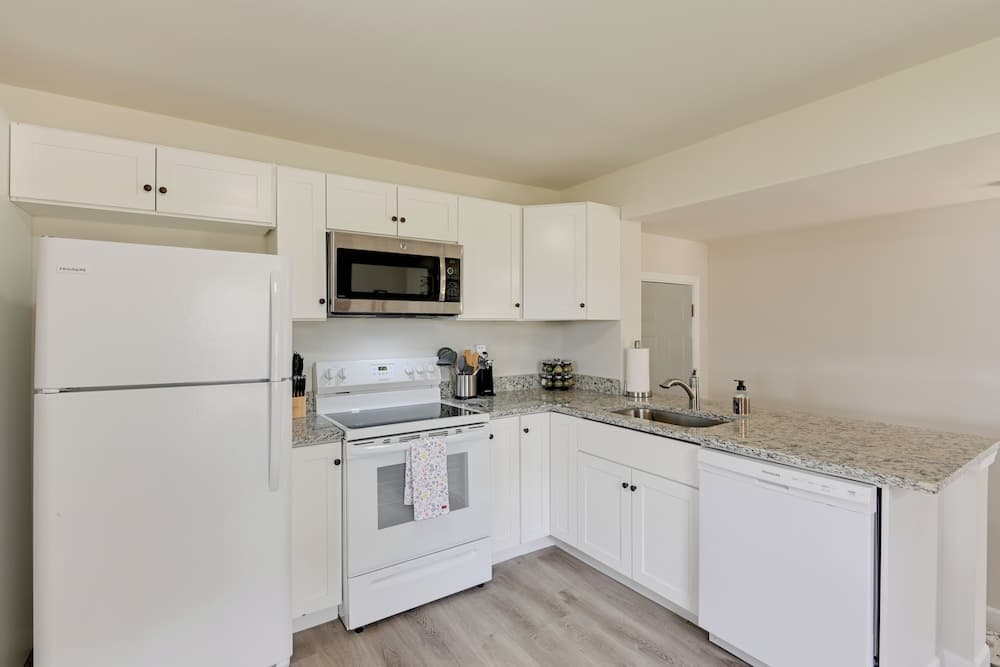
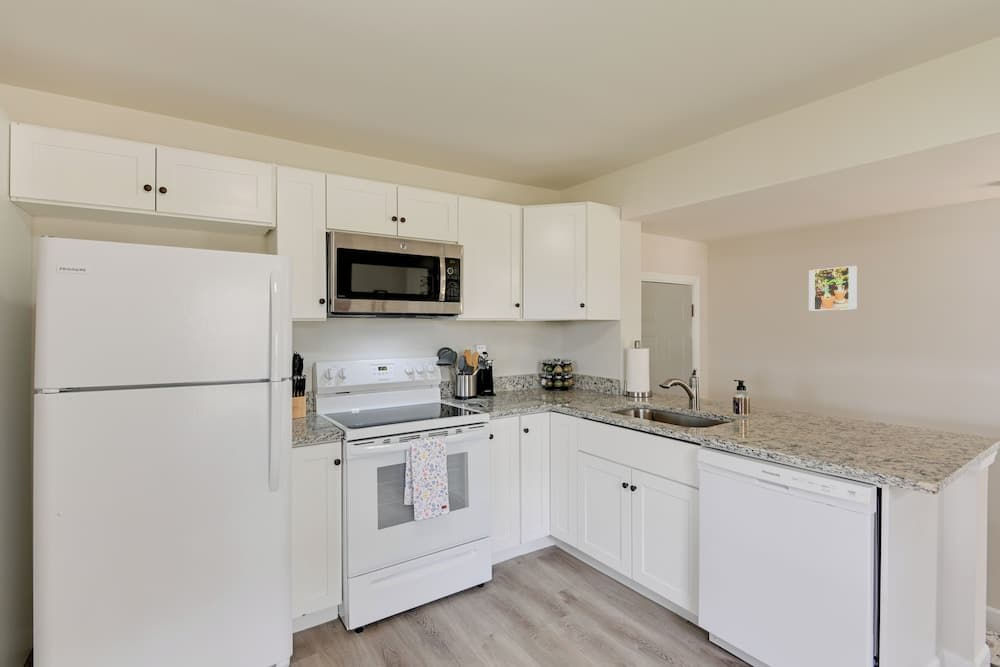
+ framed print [808,265,858,312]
